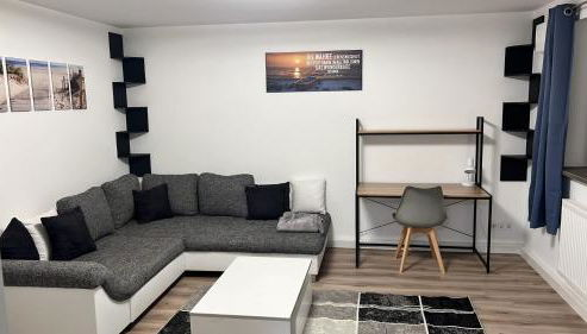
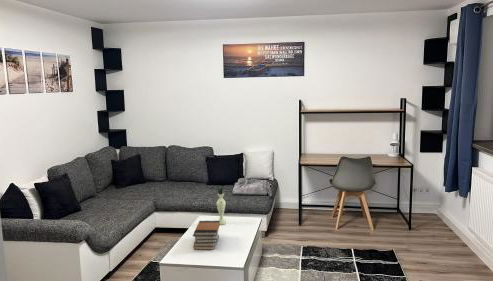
+ vase [212,186,230,226]
+ book stack [192,220,221,251]
